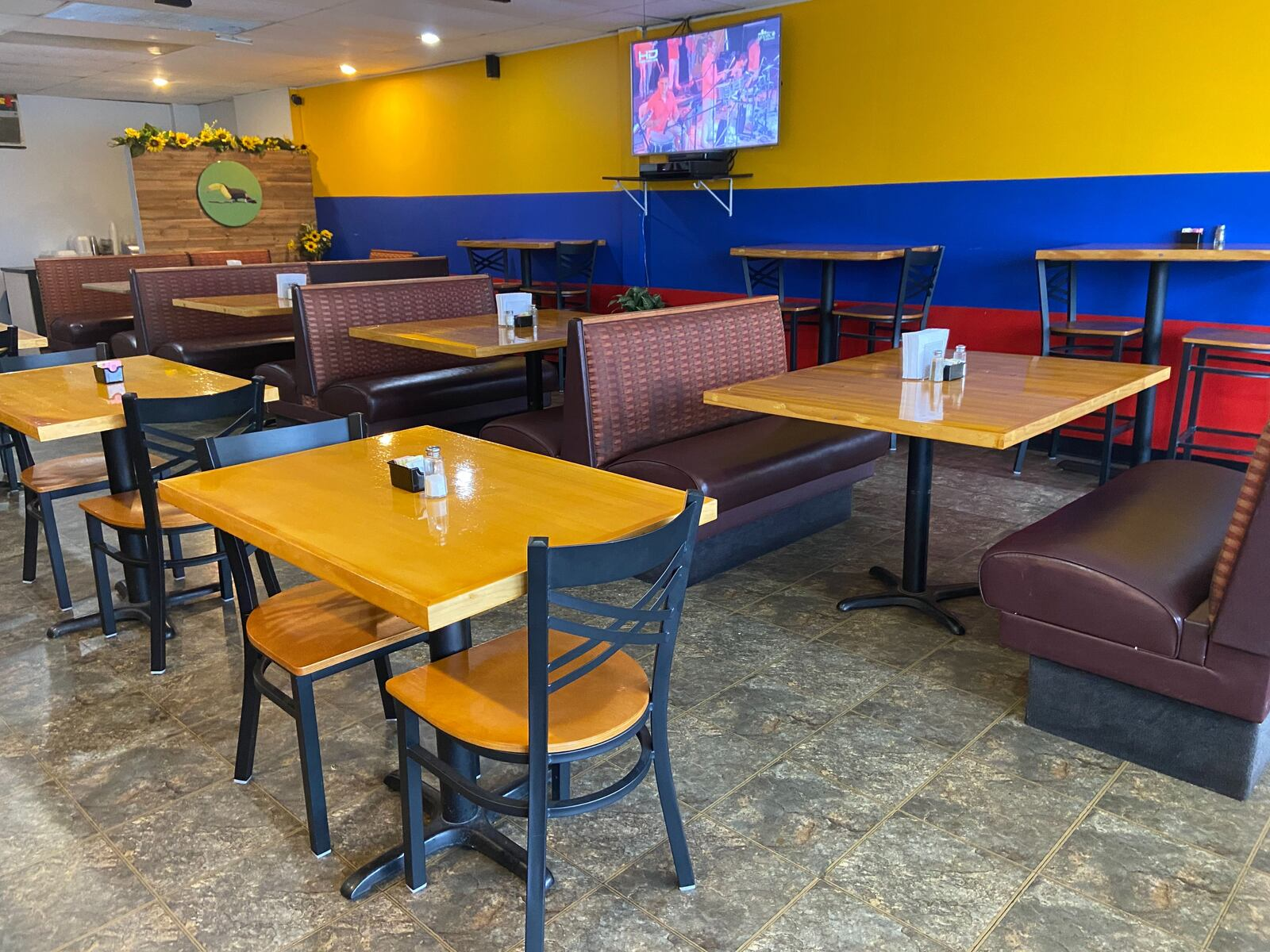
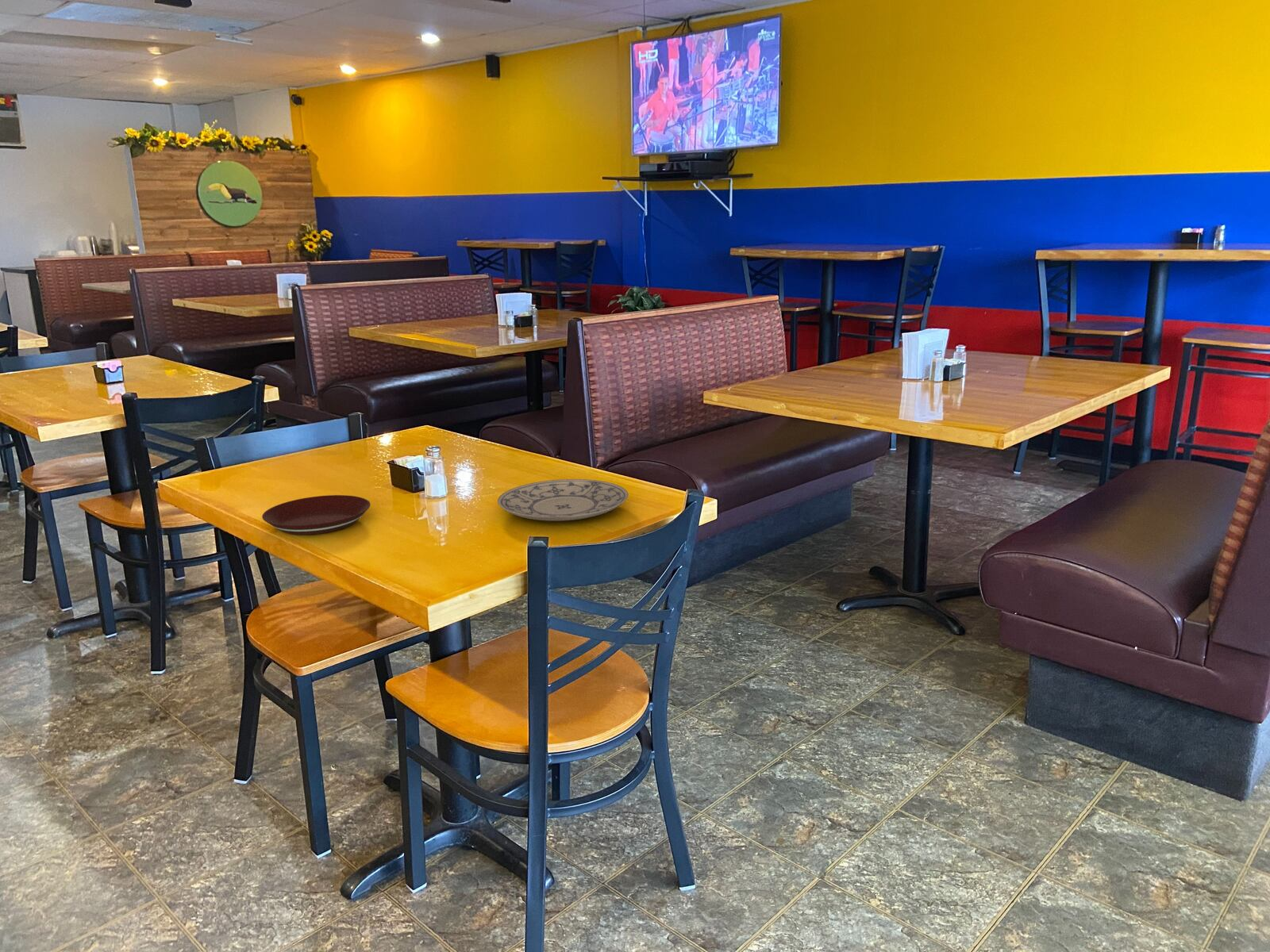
+ plate [497,478,629,522]
+ plate [261,494,371,536]
